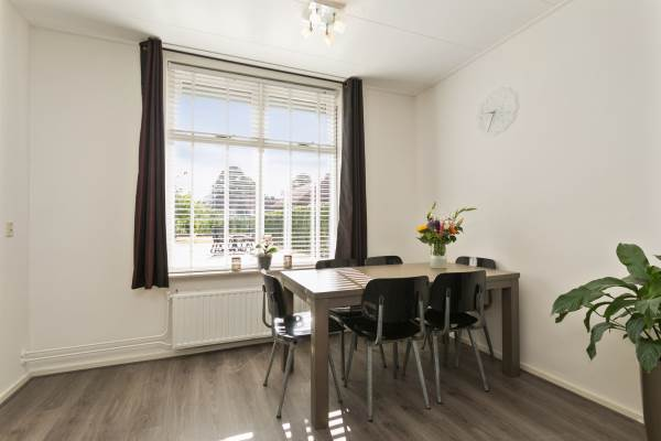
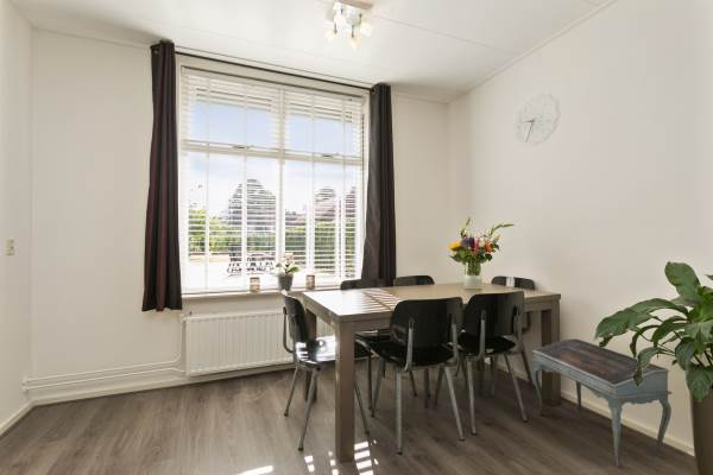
+ writing desk [530,338,674,470]
